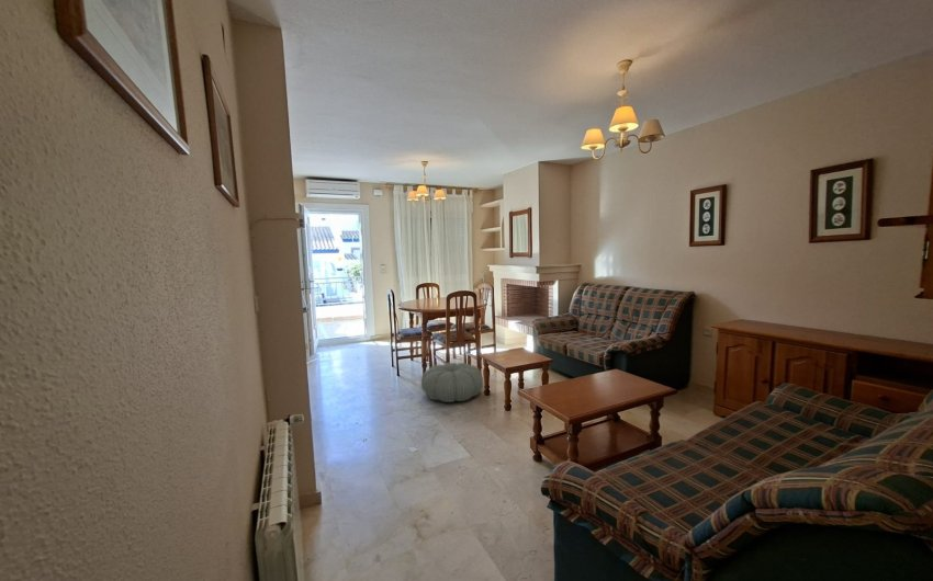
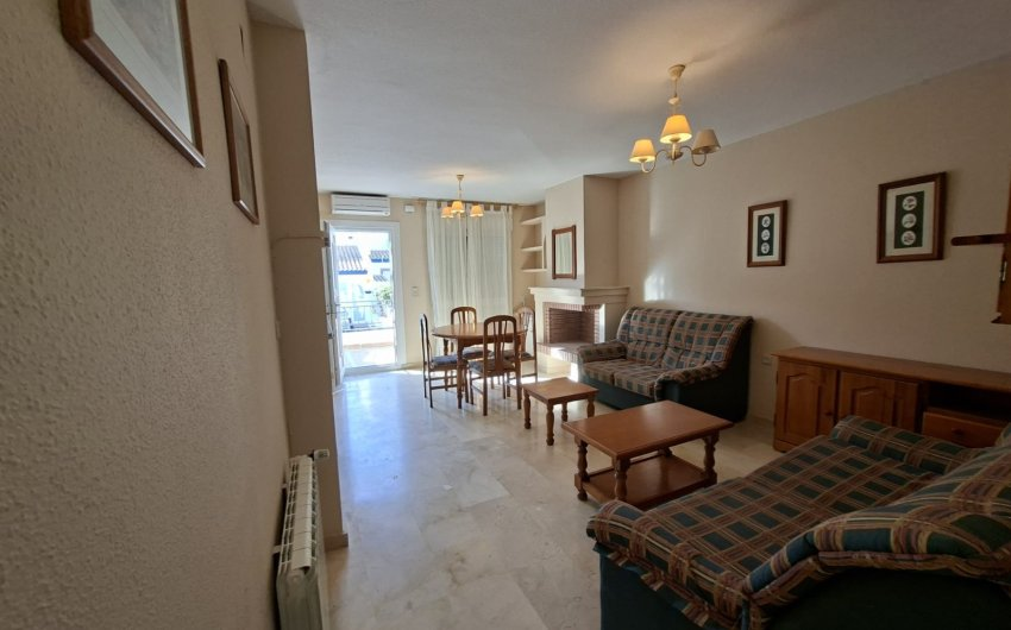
- pouf [420,362,484,403]
